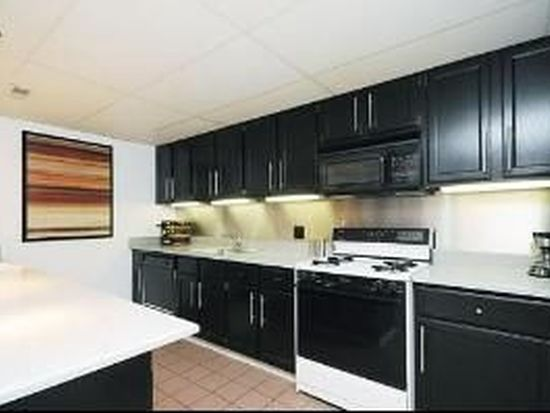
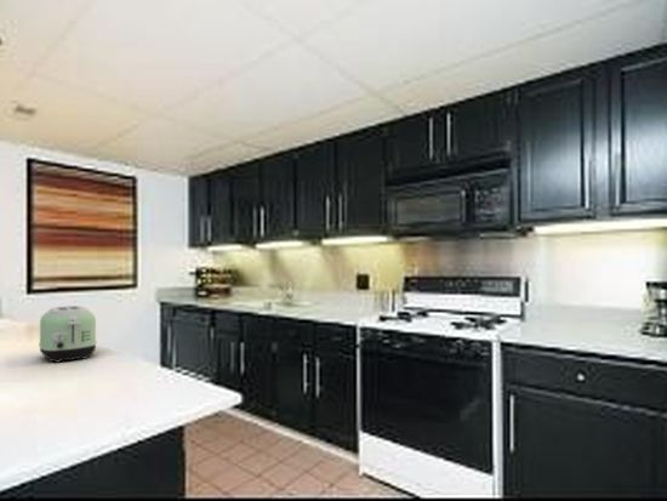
+ toaster [38,304,98,364]
